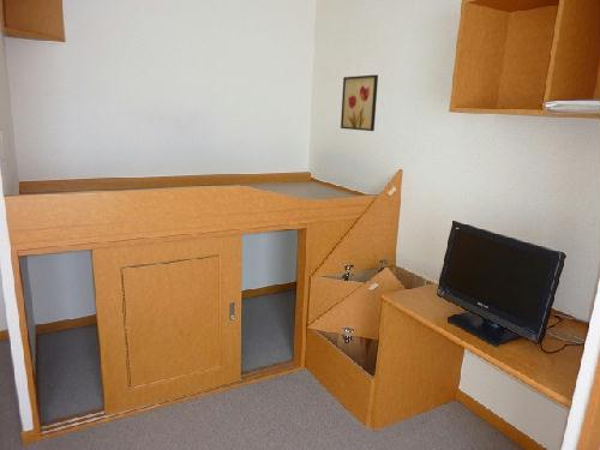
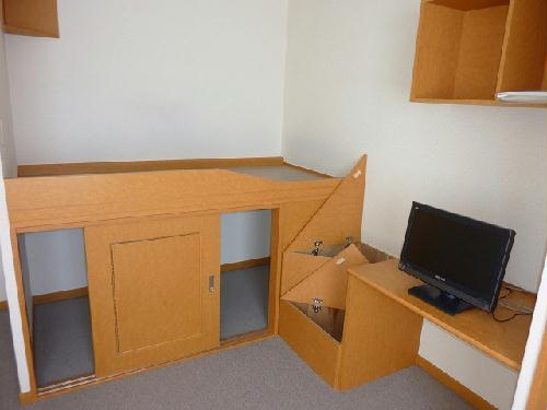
- wall art [340,73,379,132]
